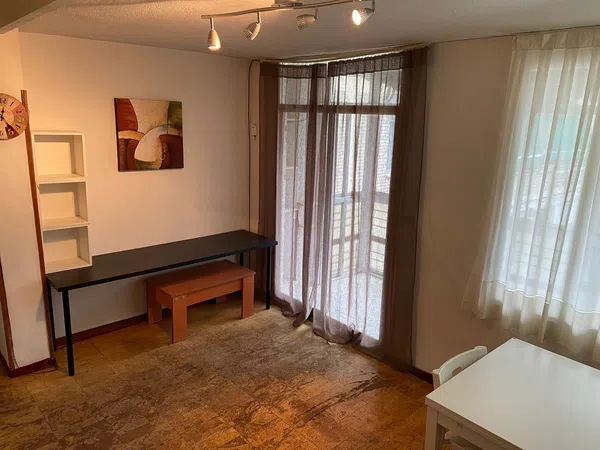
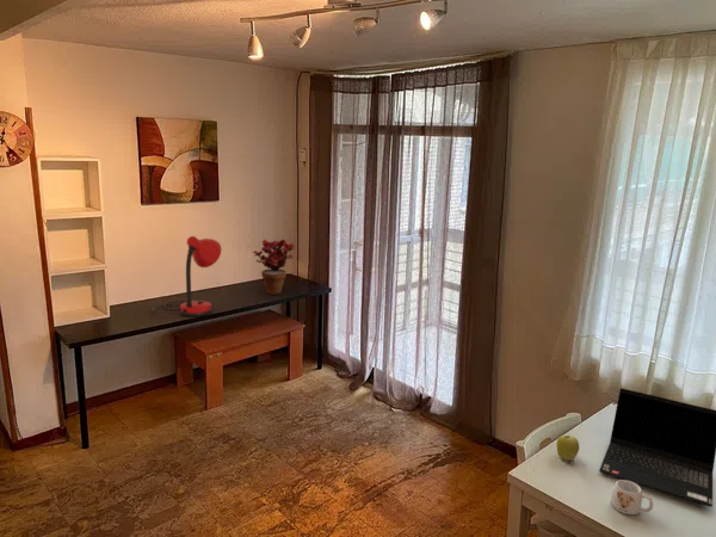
+ mug [610,479,654,516]
+ laptop computer [598,387,716,507]
+ apple [556,434,580,462]
+ desk lamp [152,235,223,317]
+ potted plant [252,239,296,296]
